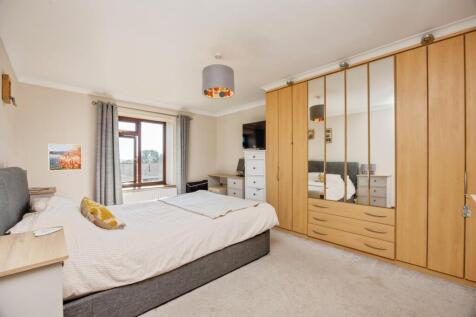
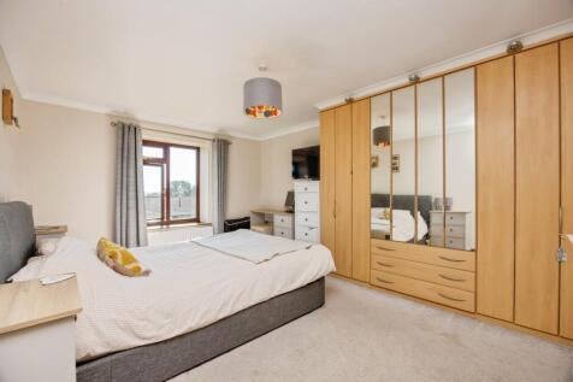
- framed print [48,143,83,172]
